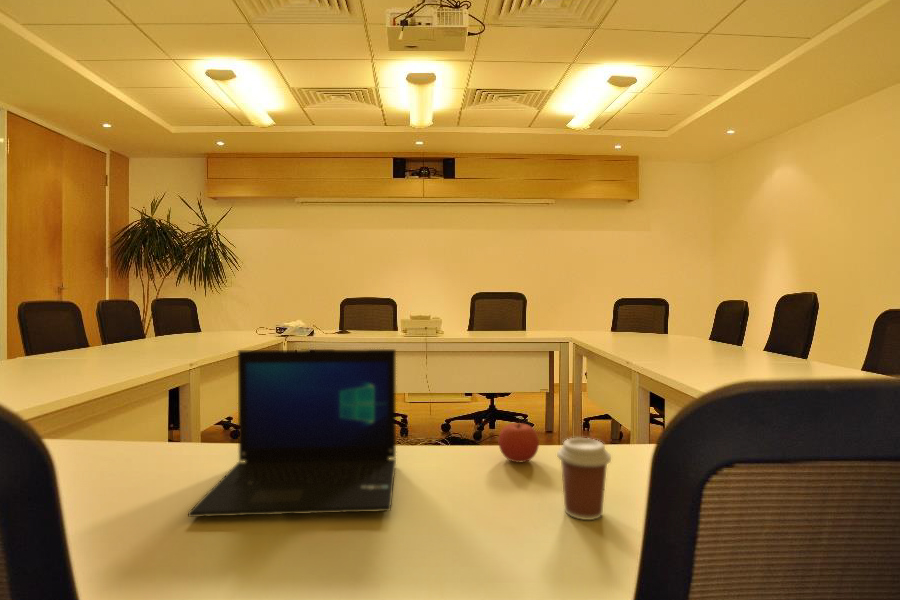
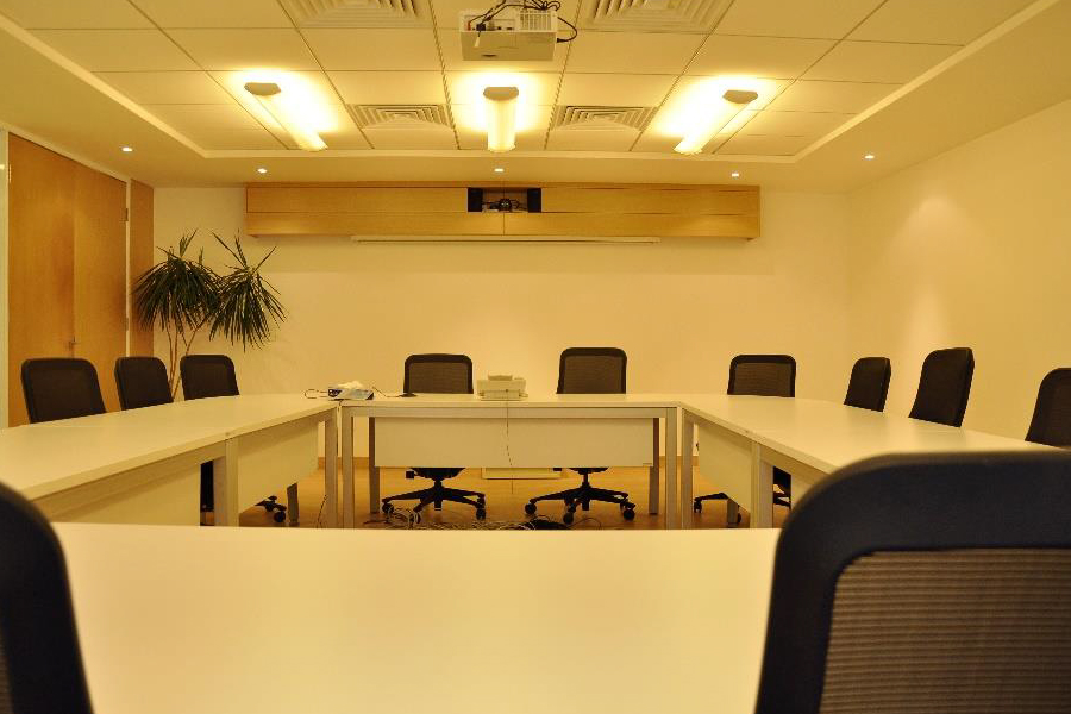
- laptop [187,348,397,518]
- apple [498,416,540,464]
- coffee cup [556,437,612,521]
